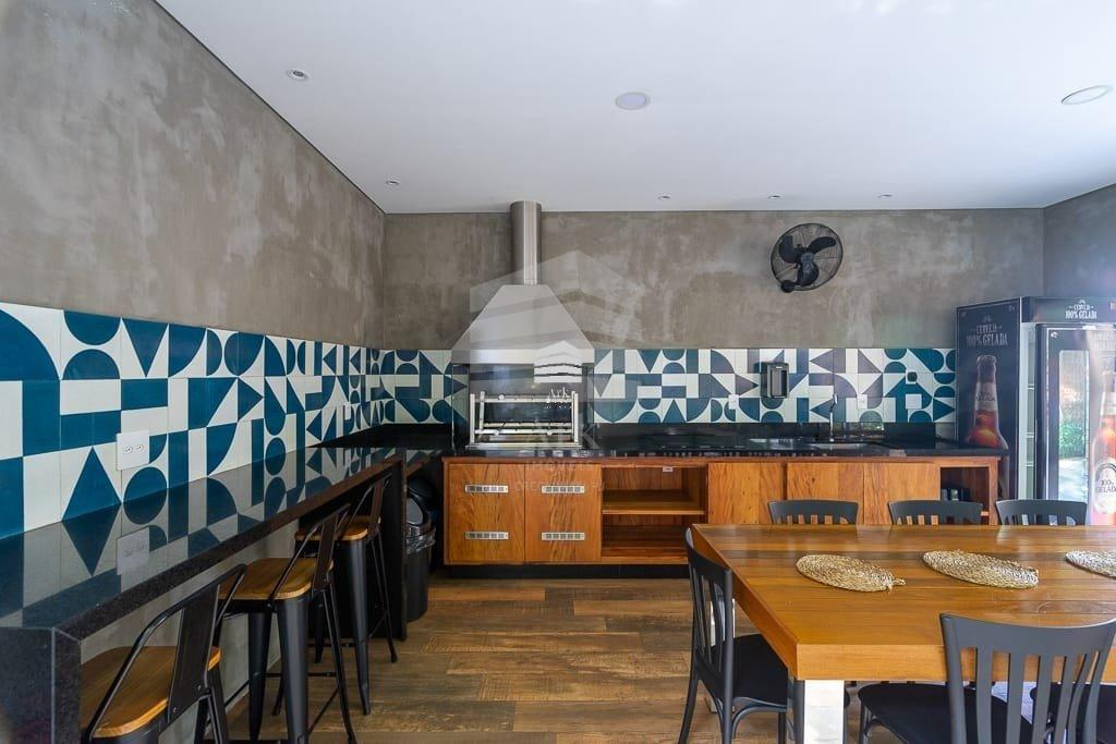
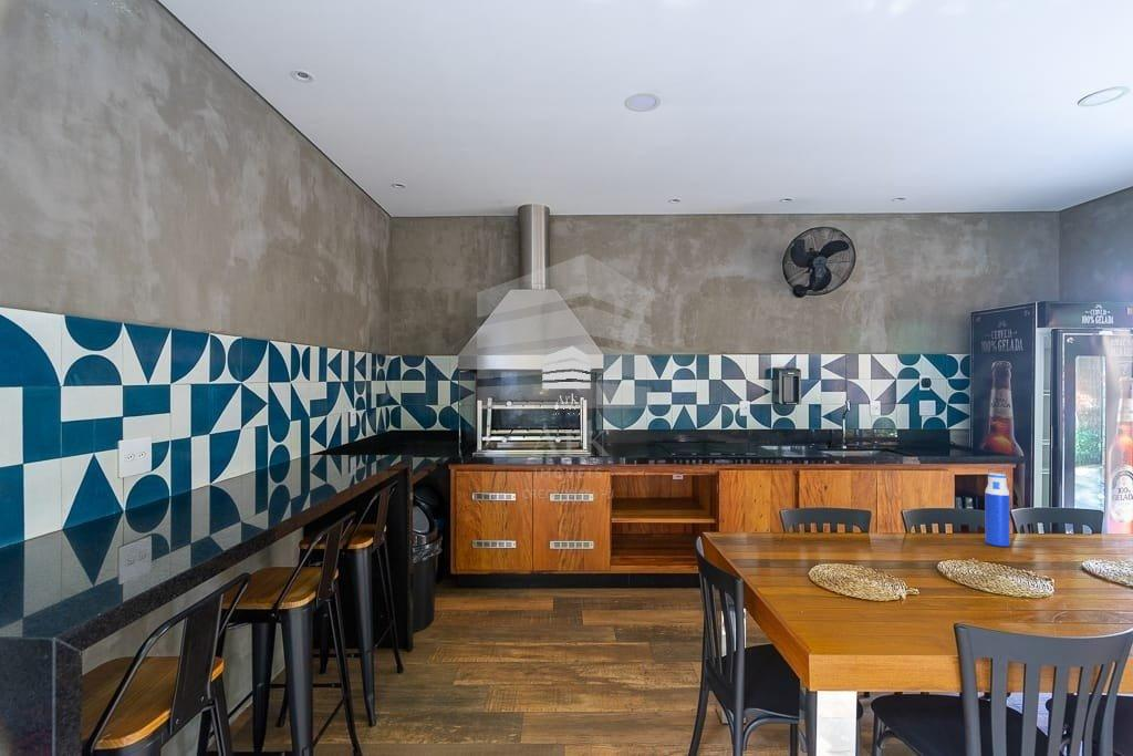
+ water bottle [984,473,1011,548]
